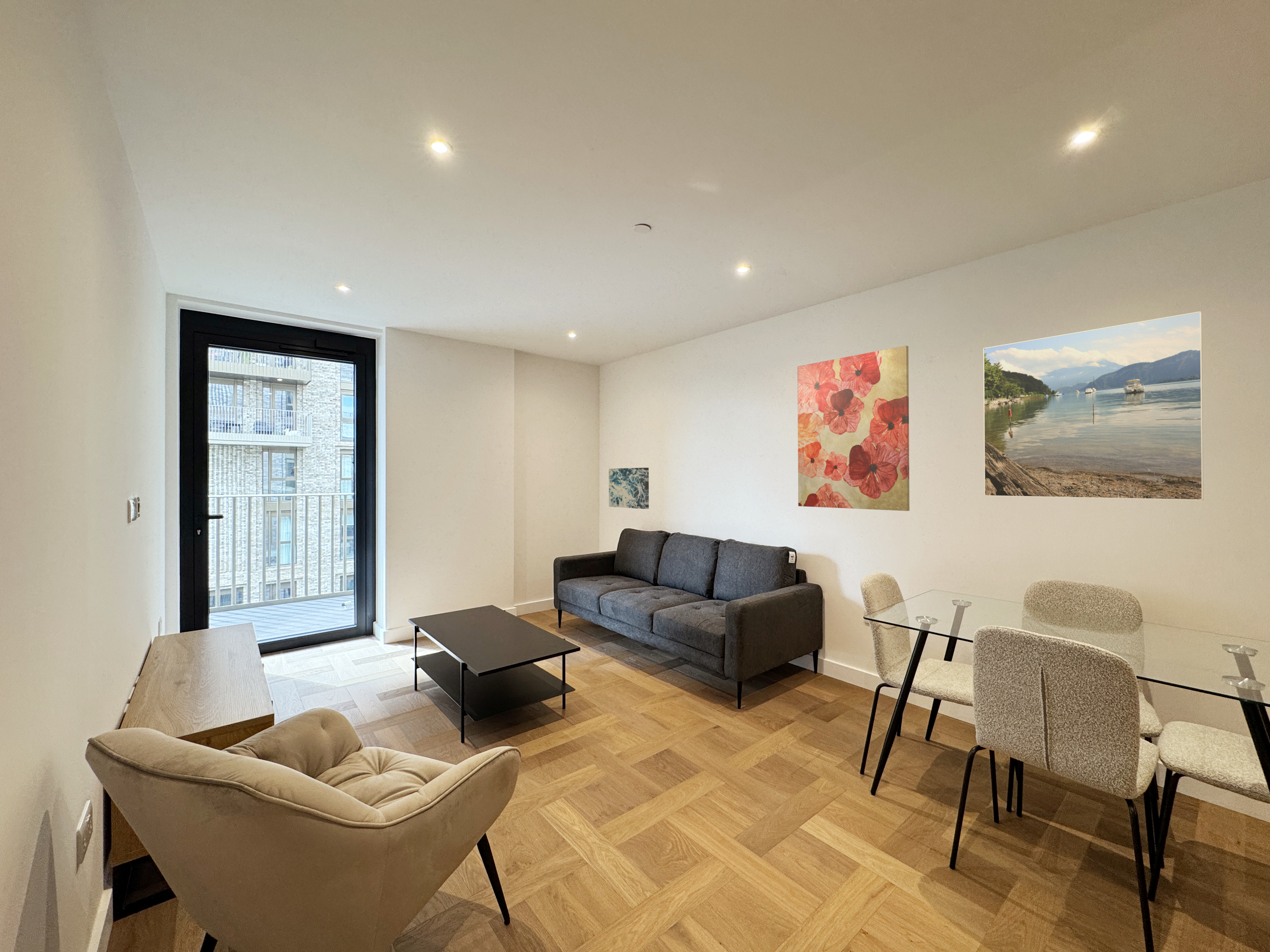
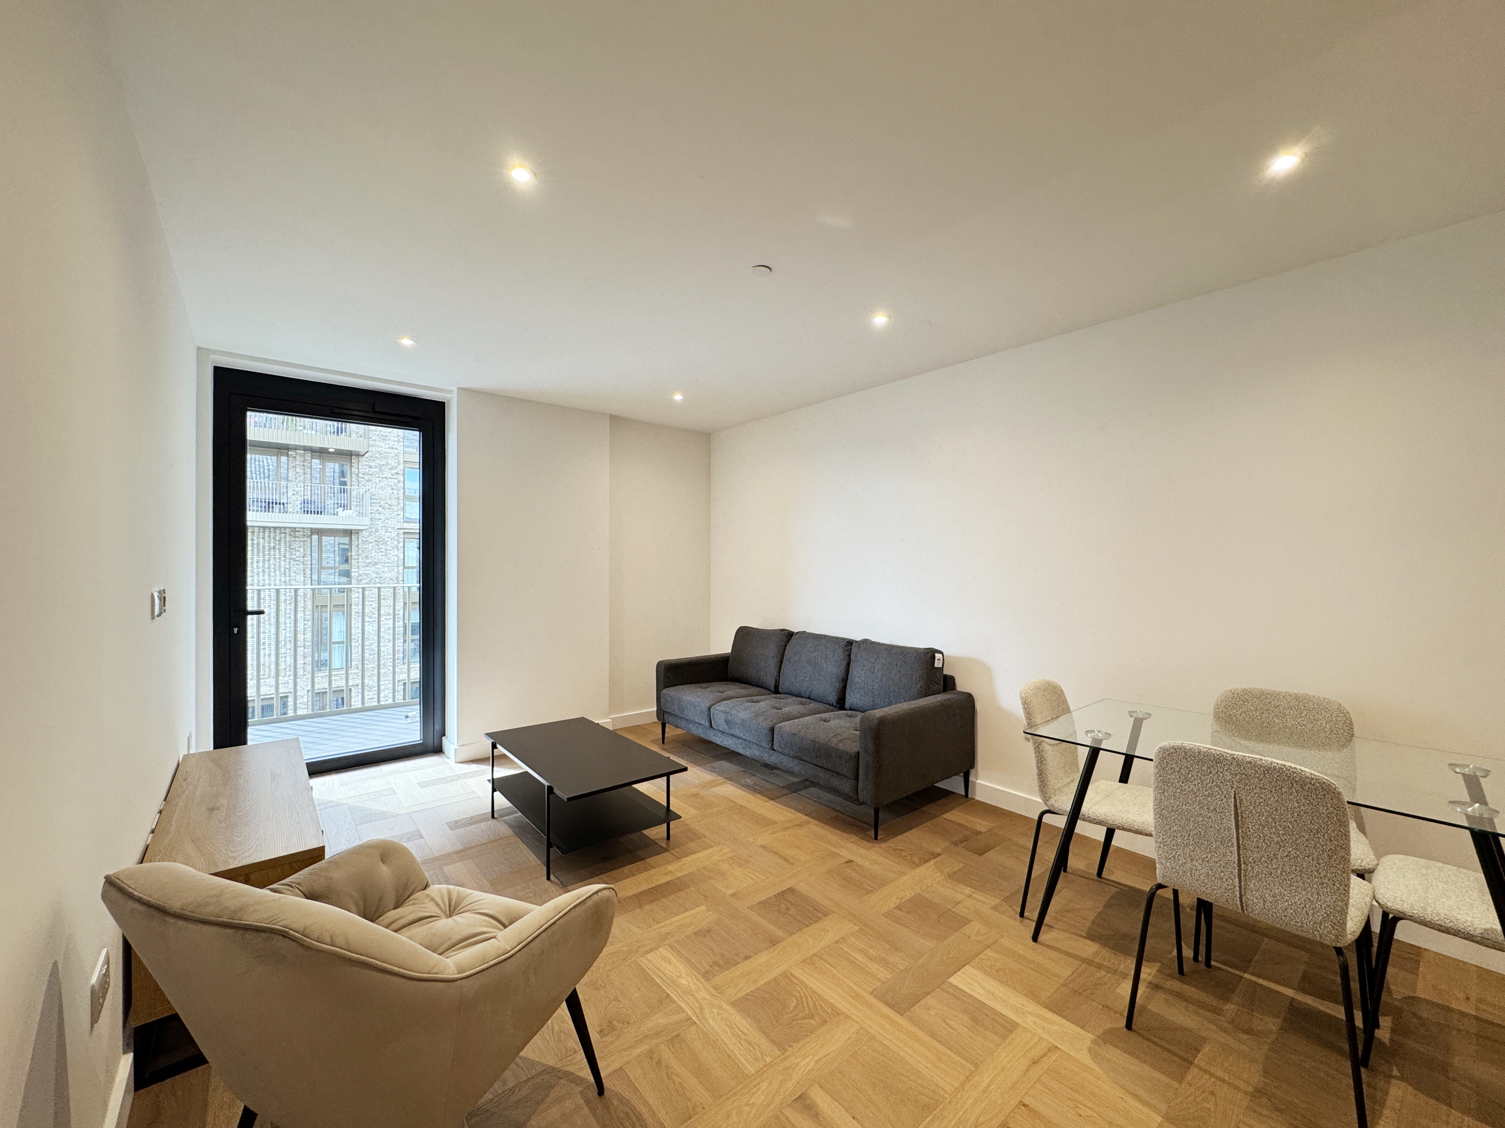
- wall art [609,467,649,509]
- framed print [983,311,1204,501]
- wall art [797,345,910,511]
